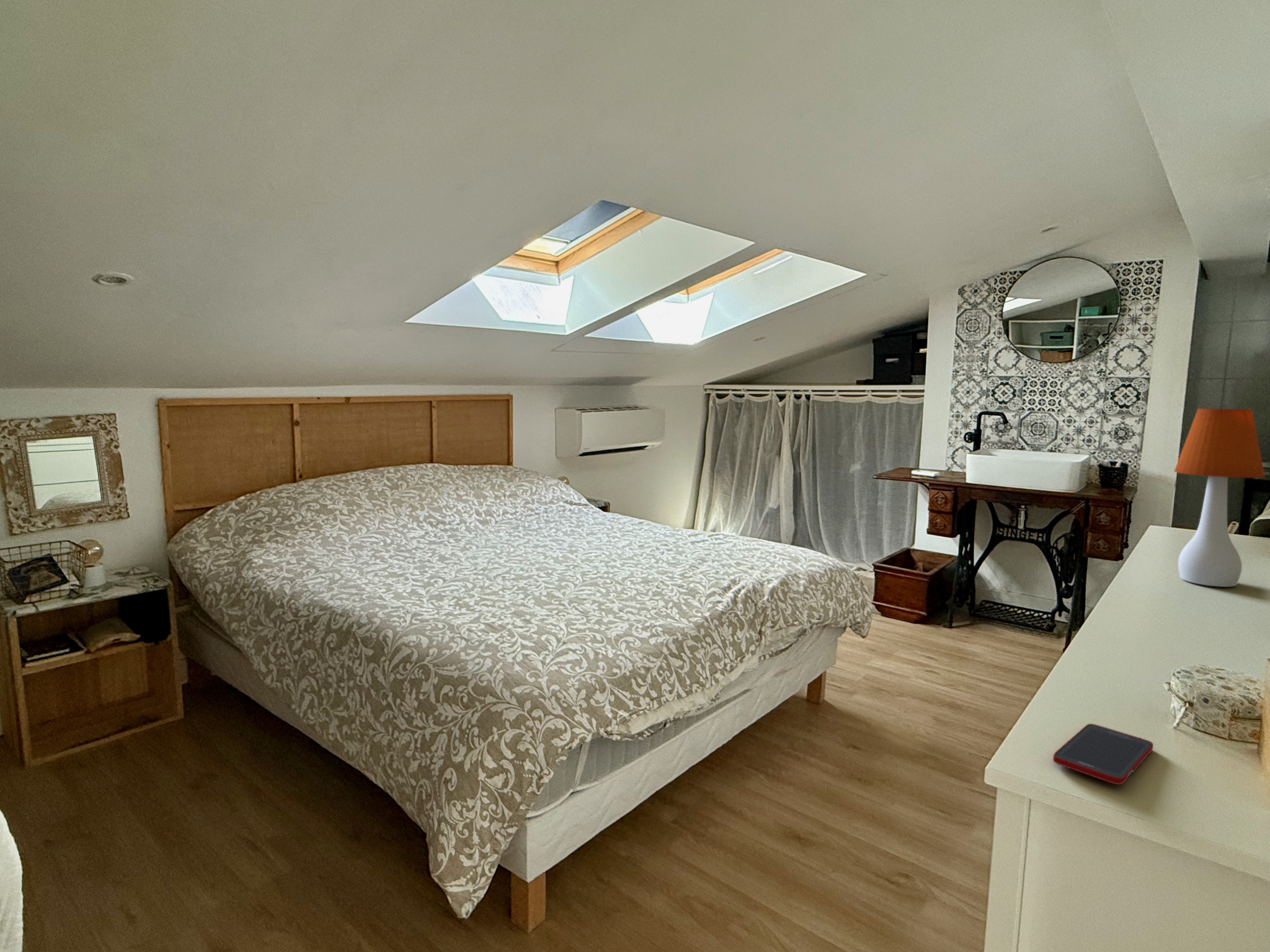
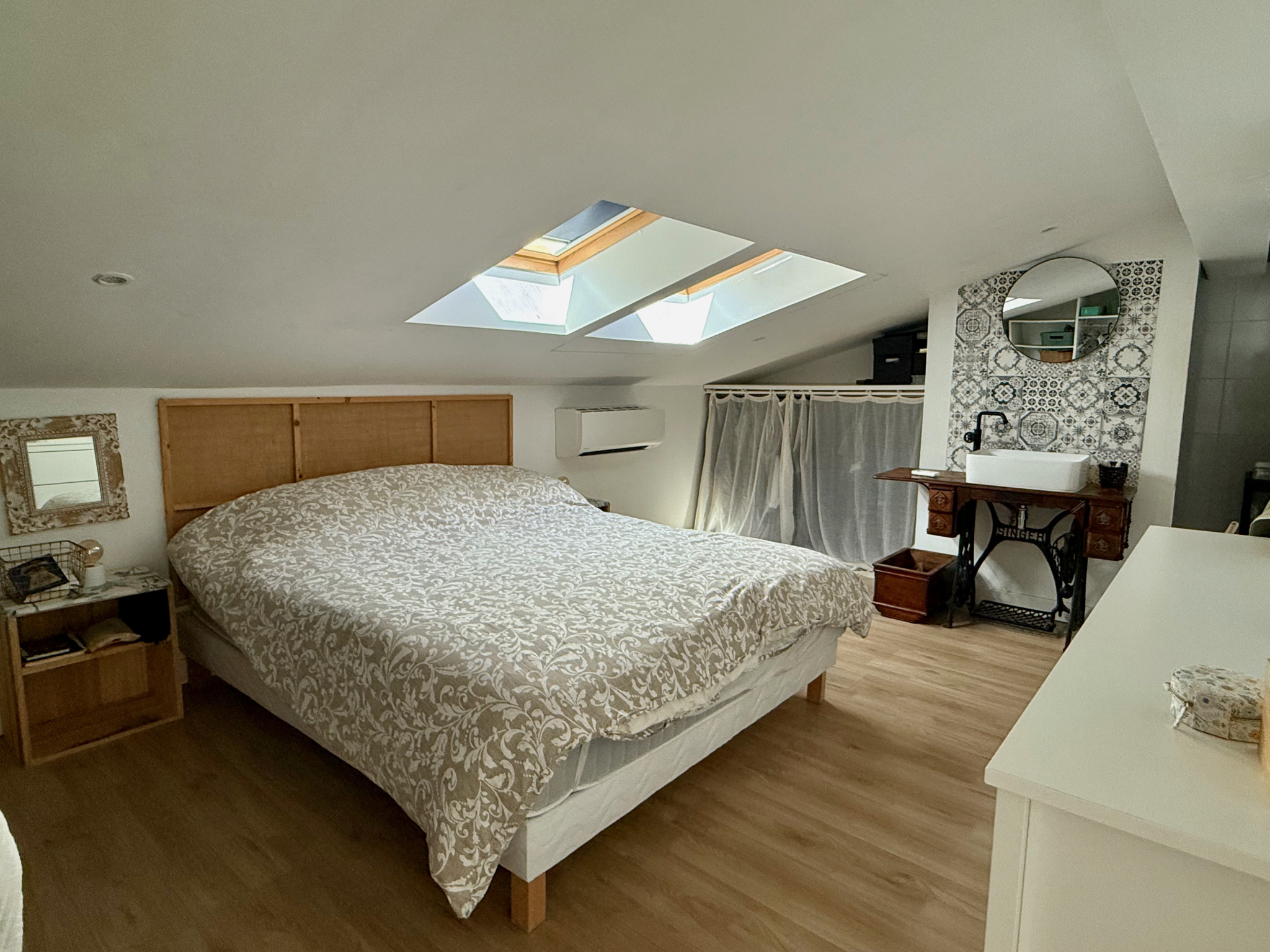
- table lamp [1173,408,1266,588]
- cell phone [1052,723,1154,785]
